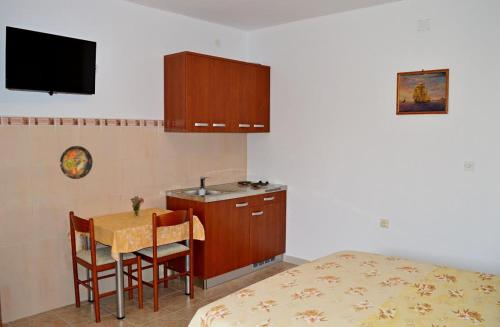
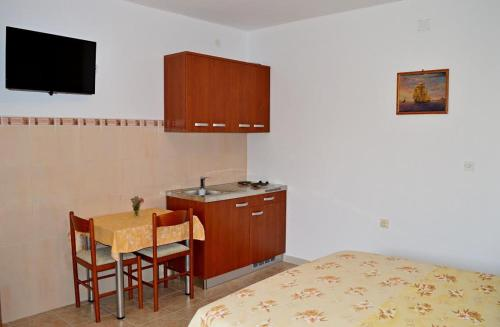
- decorative plate [59,145,94,180]
